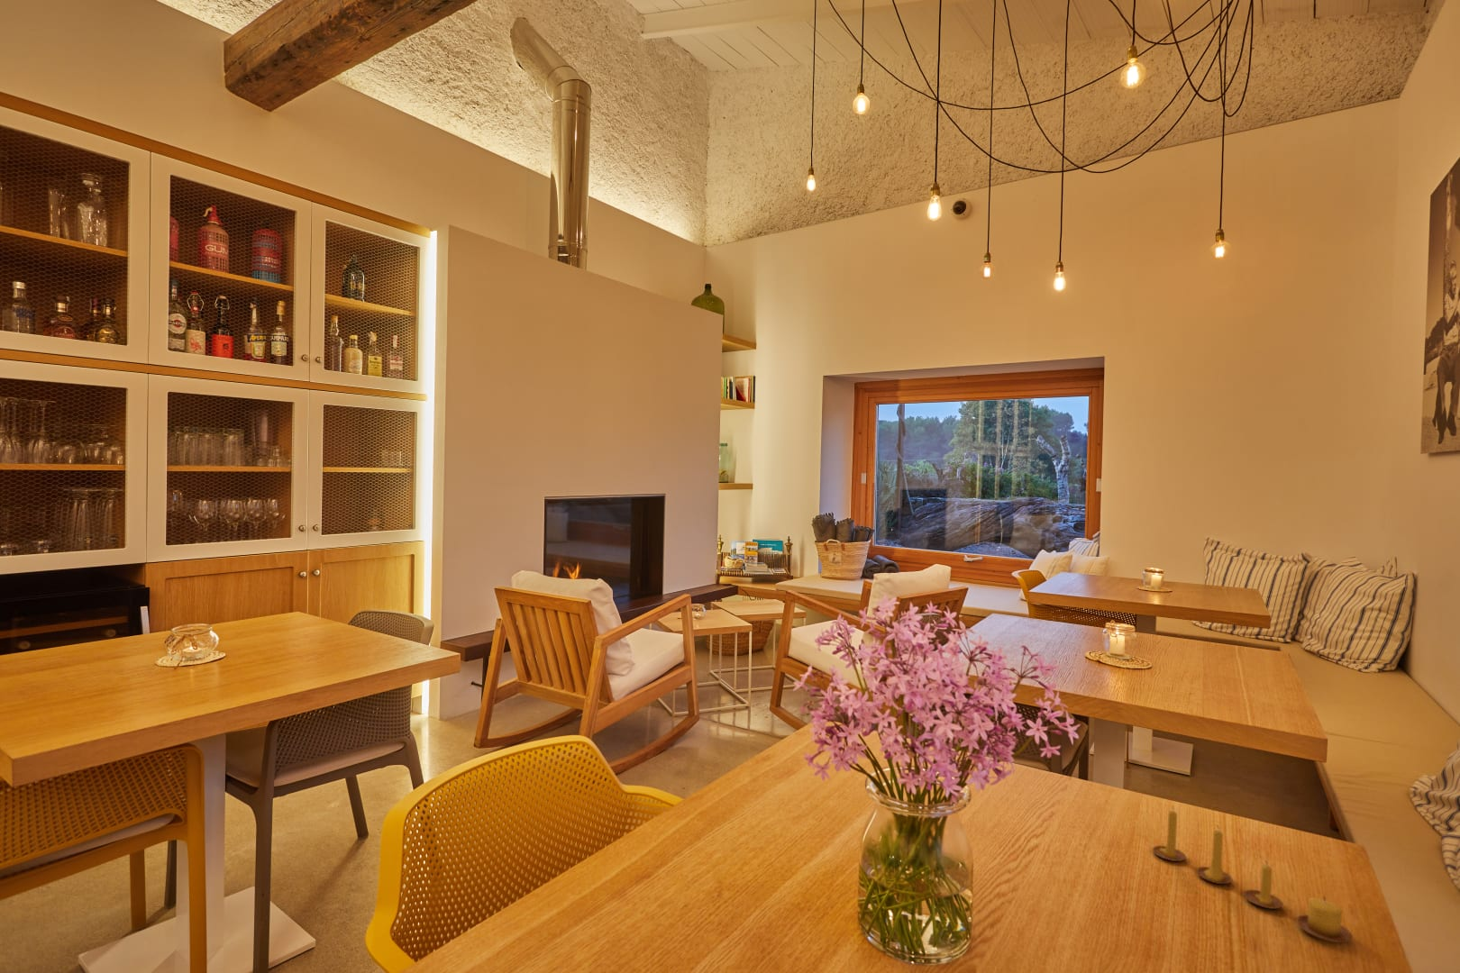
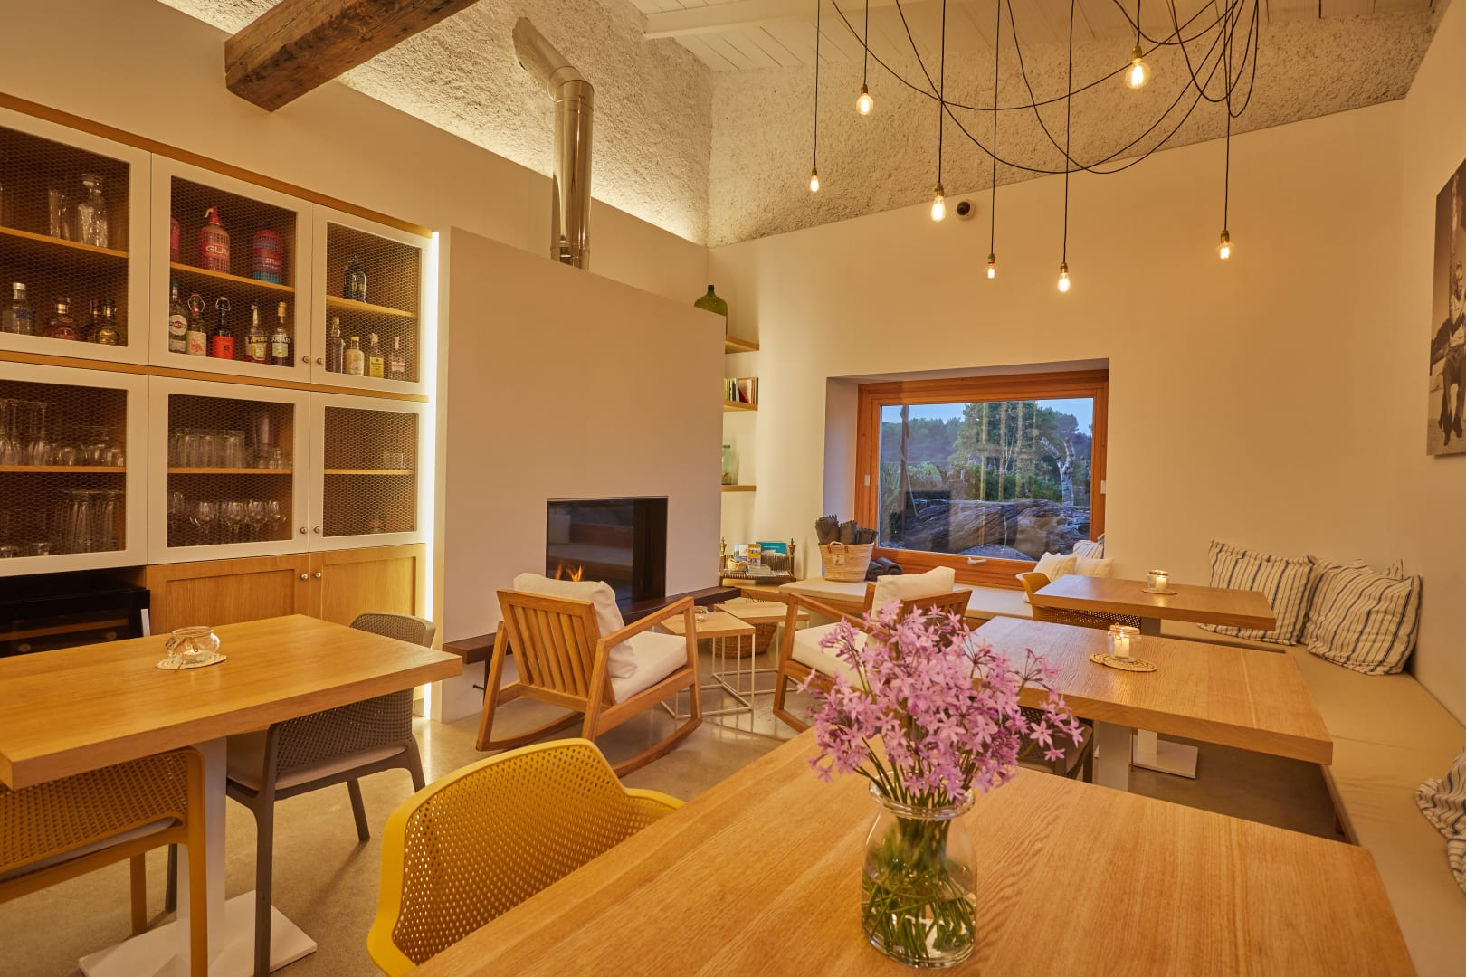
- candle [1151,806,1354,944]
